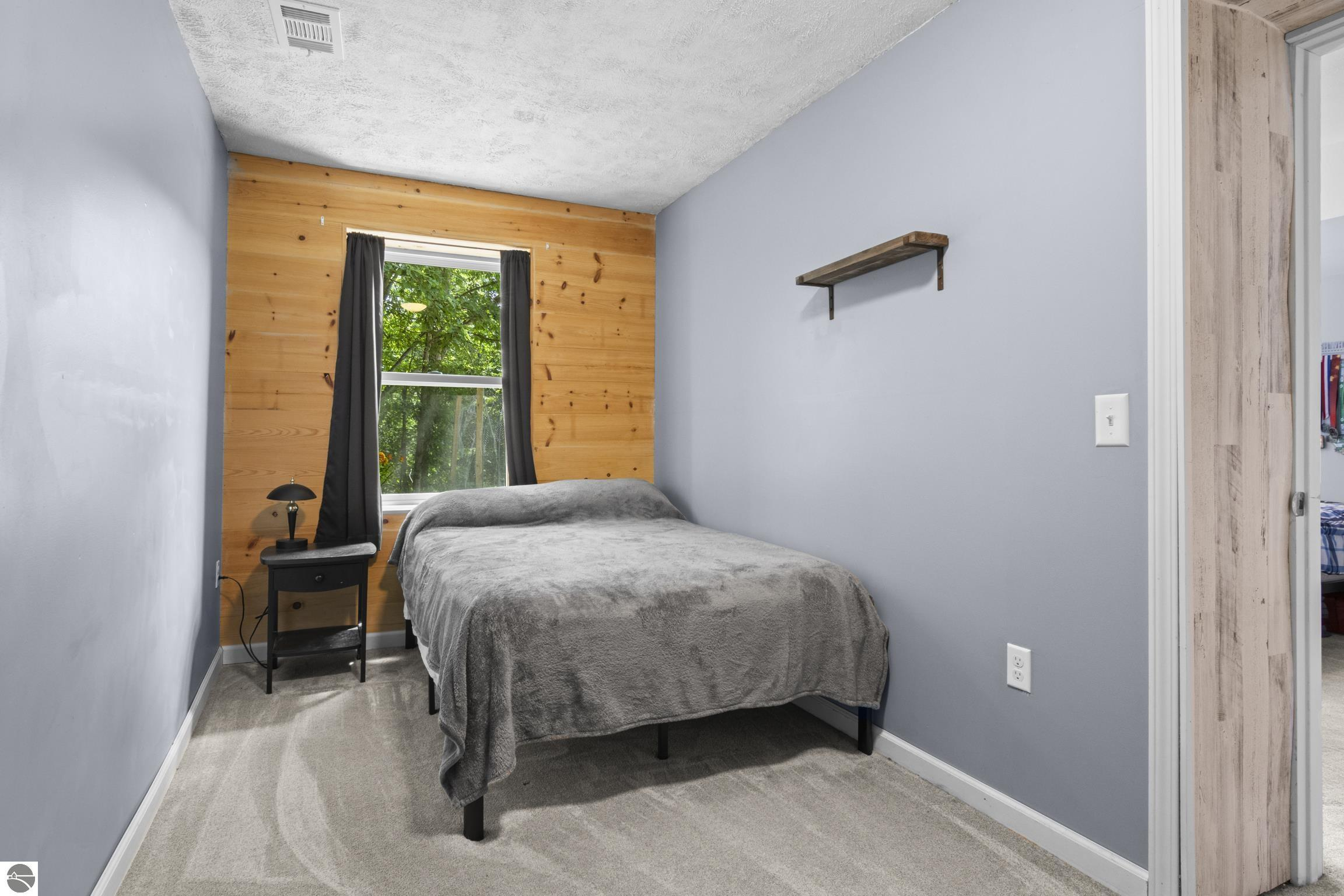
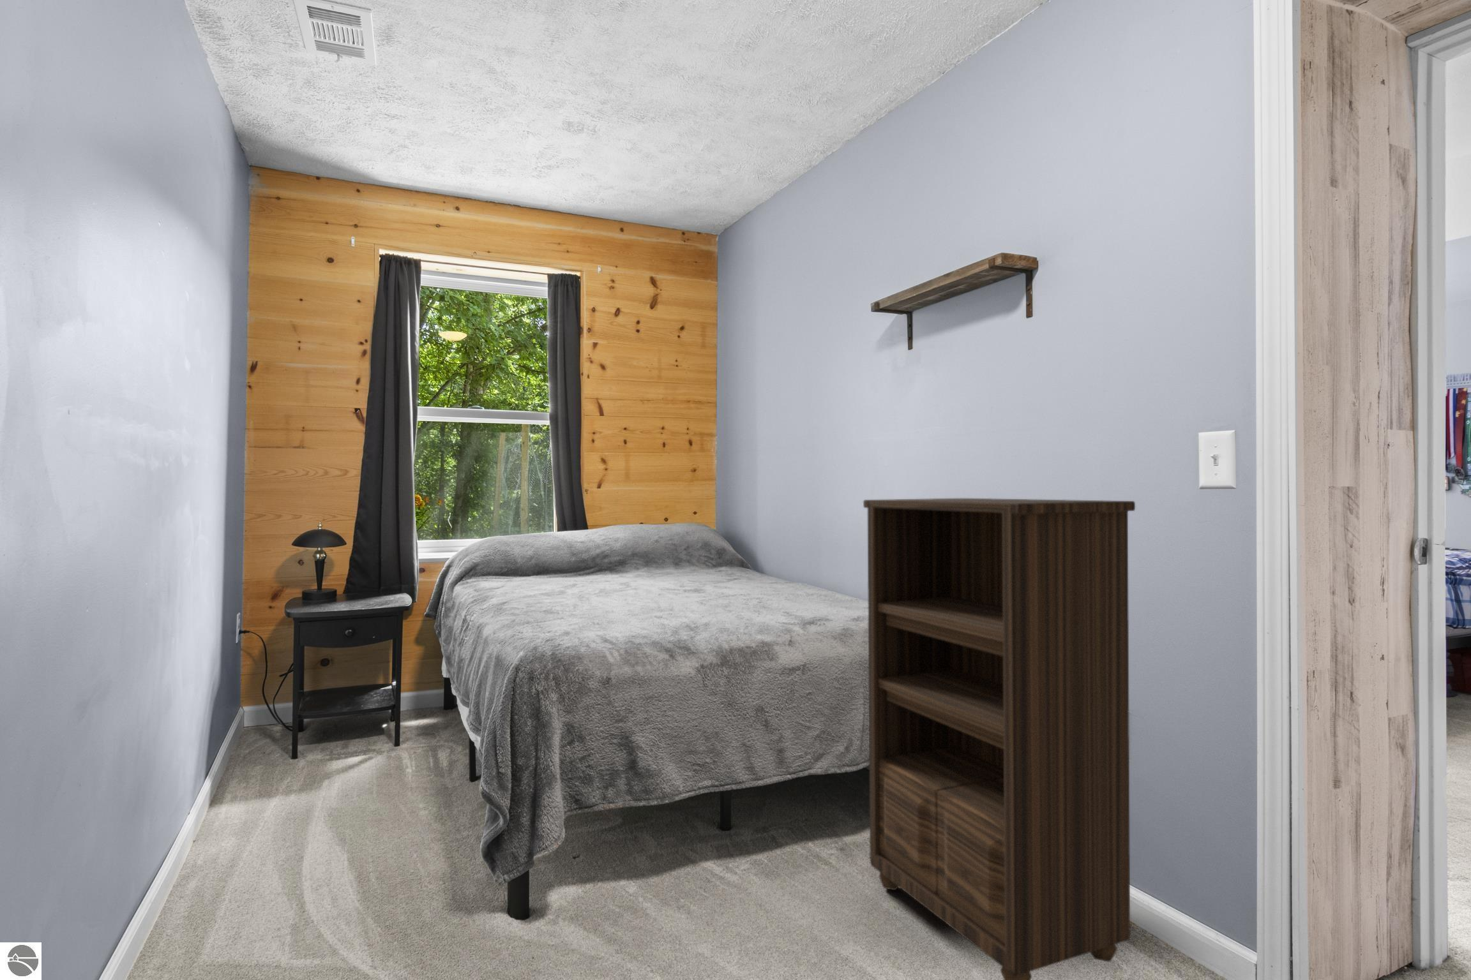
+ bookshelf [862,498,1136,980]
